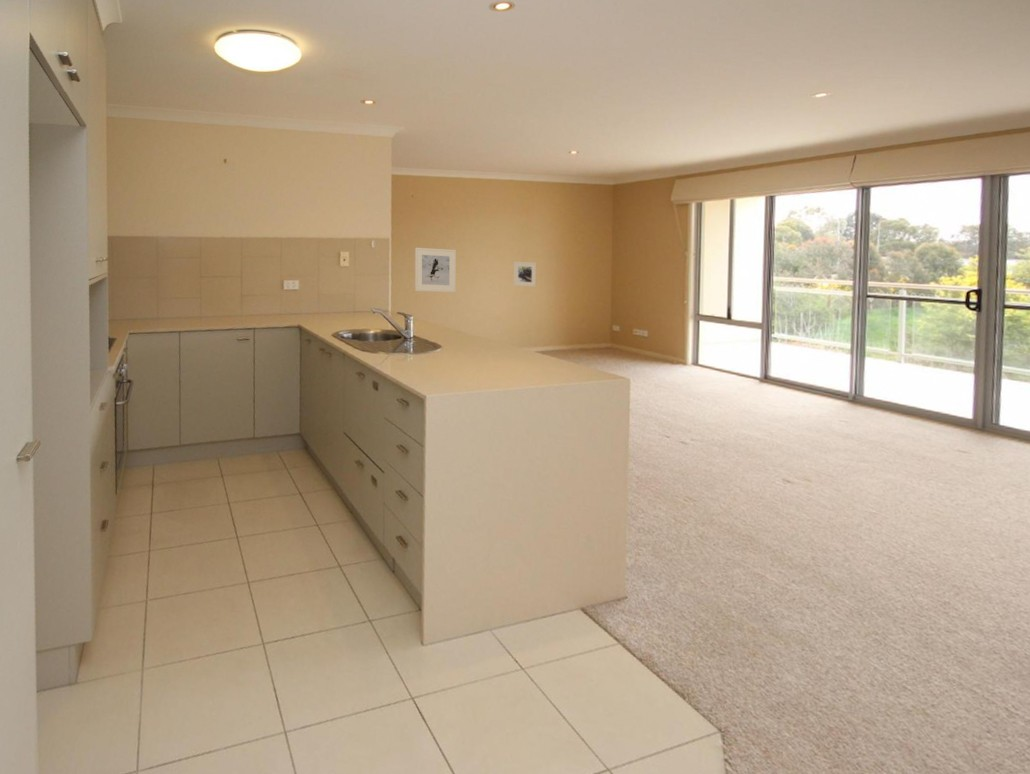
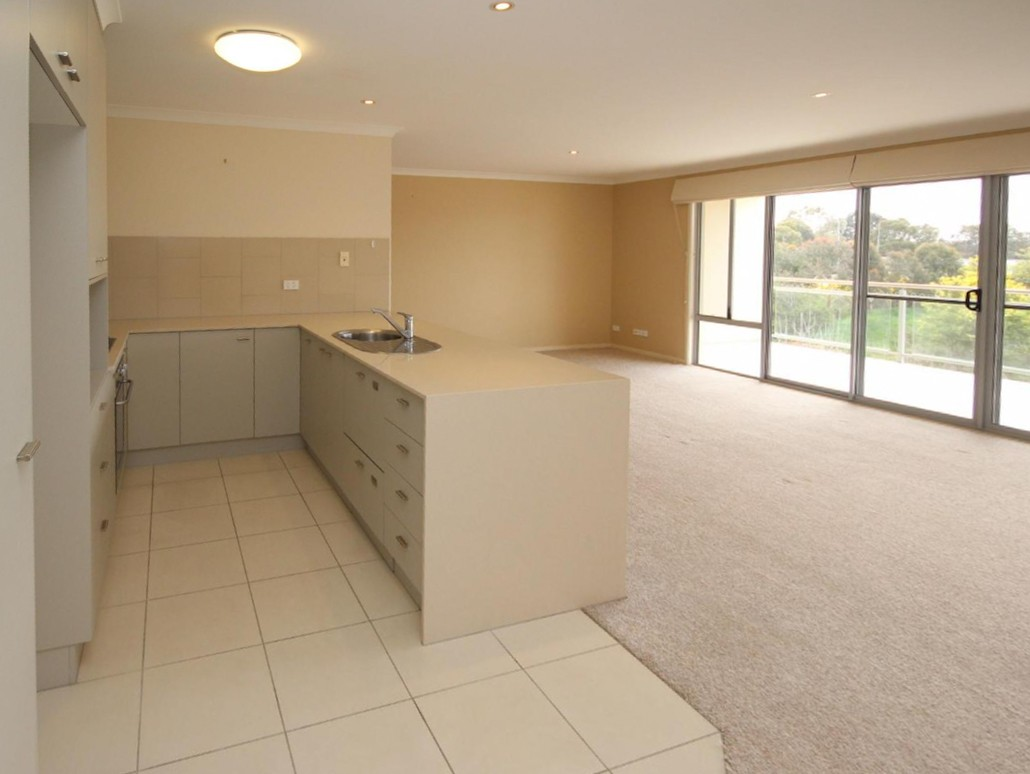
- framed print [414,247,457,293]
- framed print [513,261,537,288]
